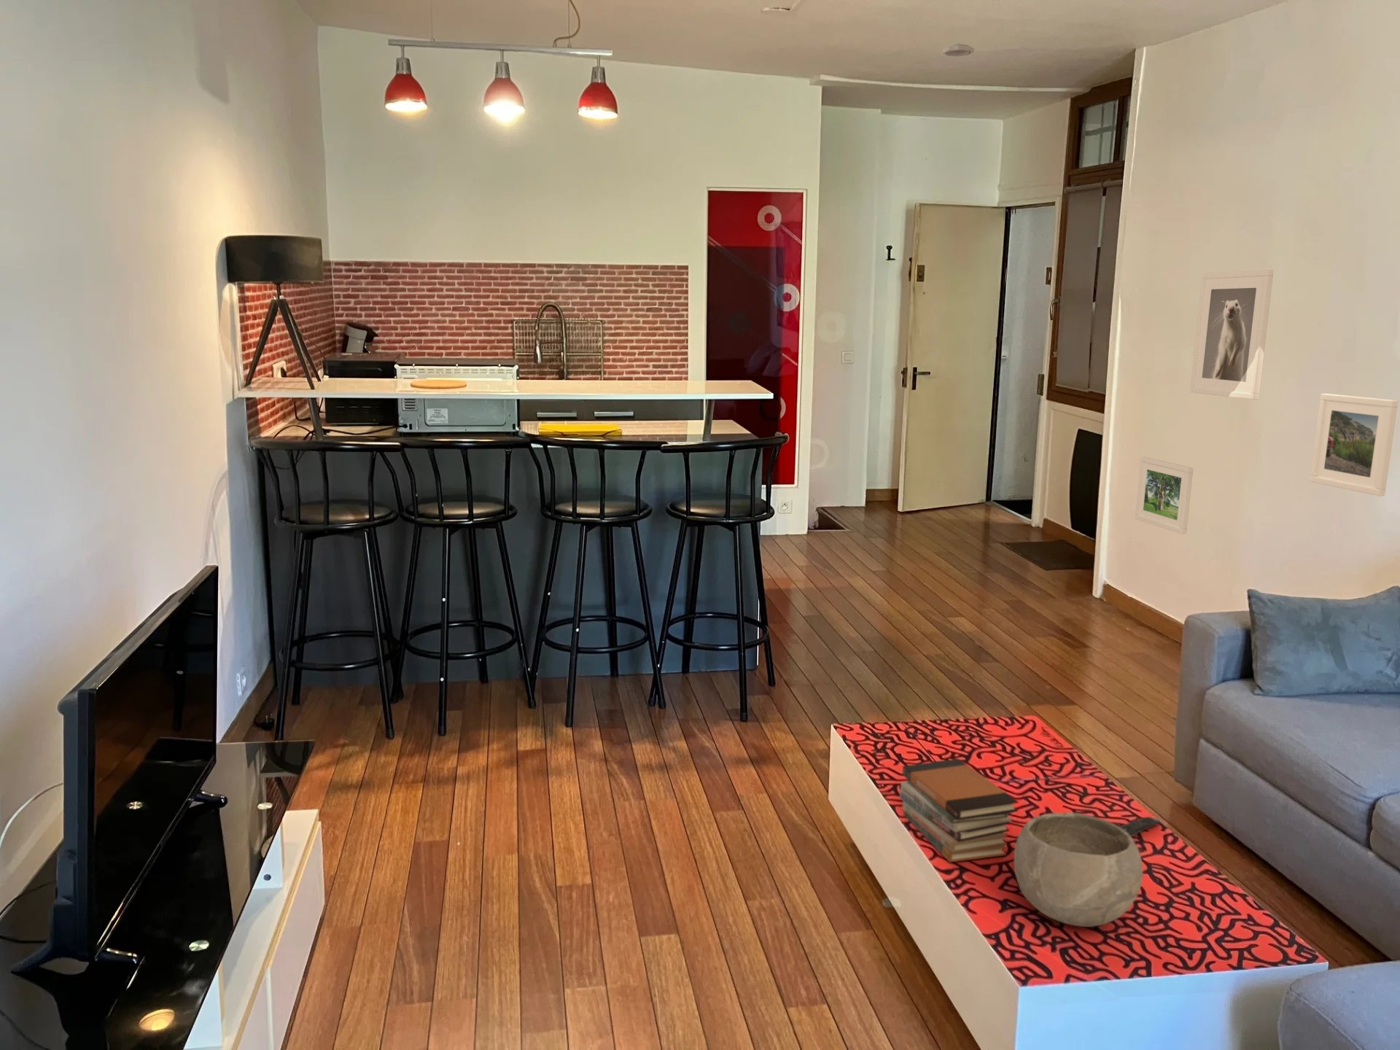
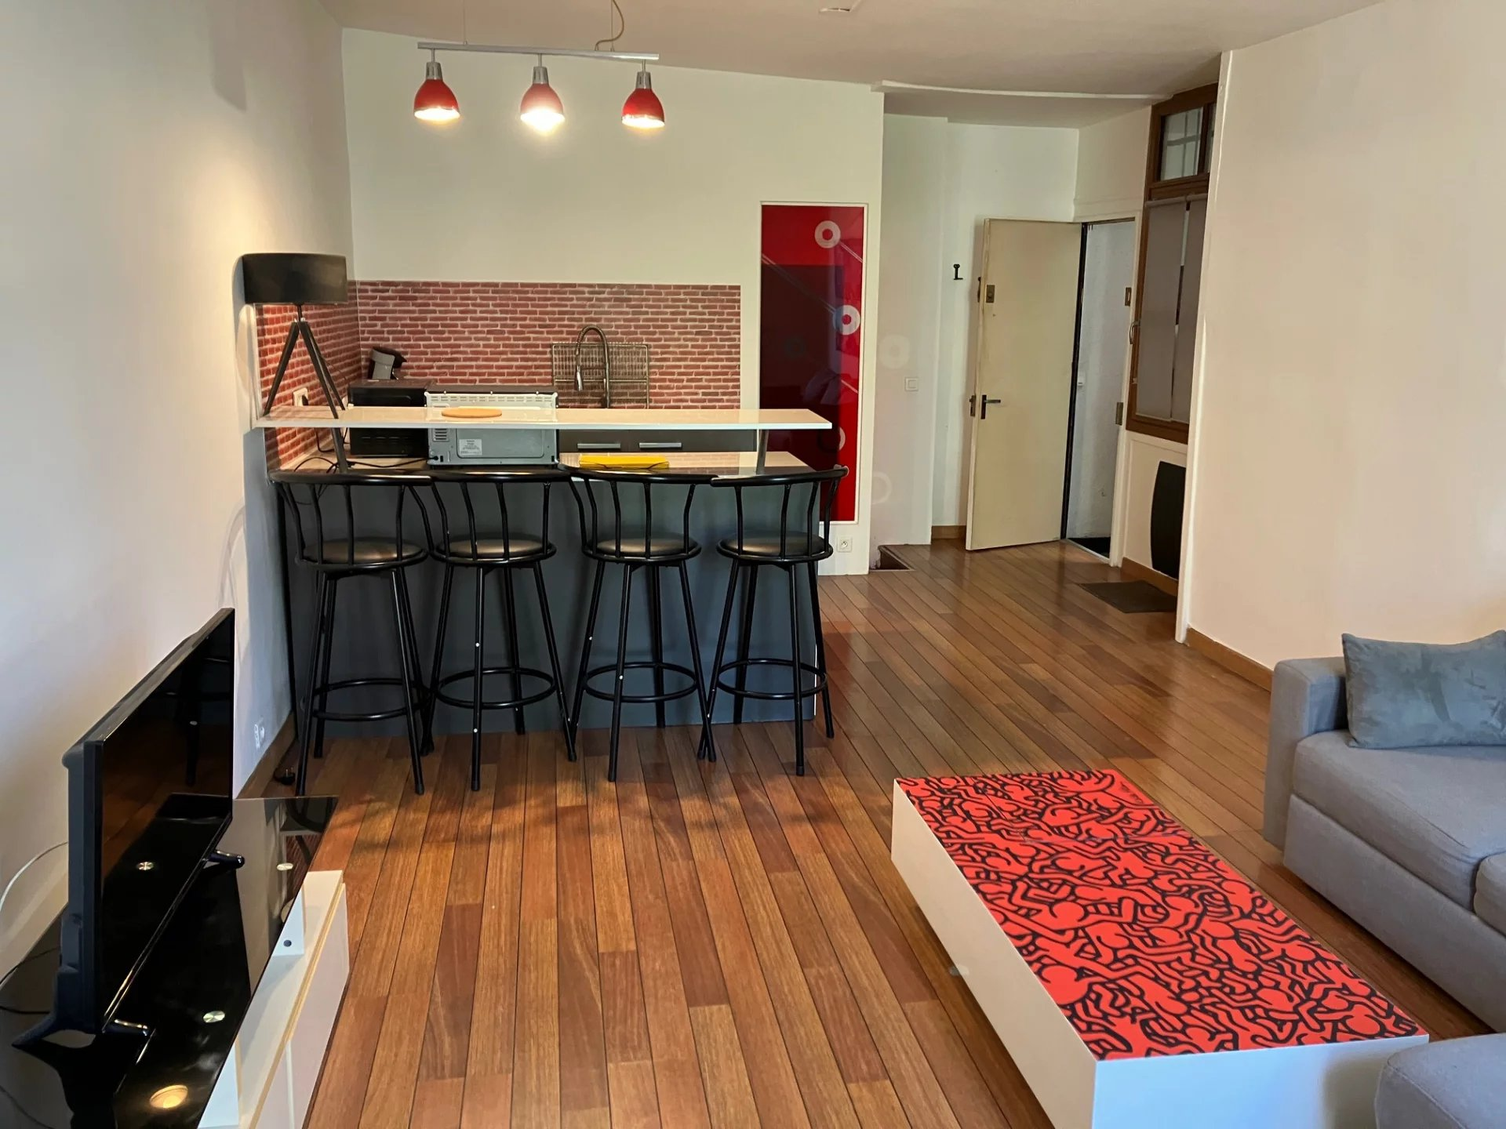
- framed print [1189,269,1274,400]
- remote control [1119,816,1162,837]
- smoke detector [943,43,974,57]
- book stack [900,758,1020,864]
- bowl [1013,812,1143,928]
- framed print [1310,393,1399,496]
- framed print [1134,457,1194,535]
